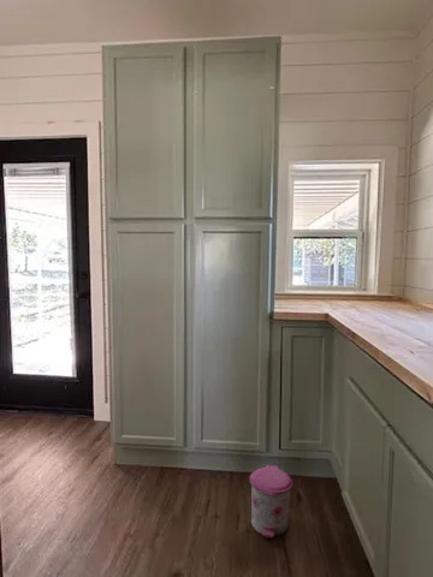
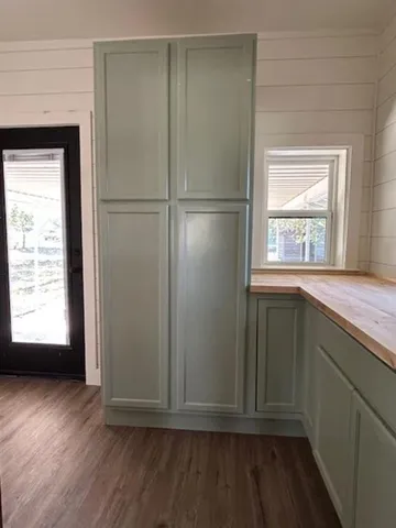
- trash can [248,464,293,540]
